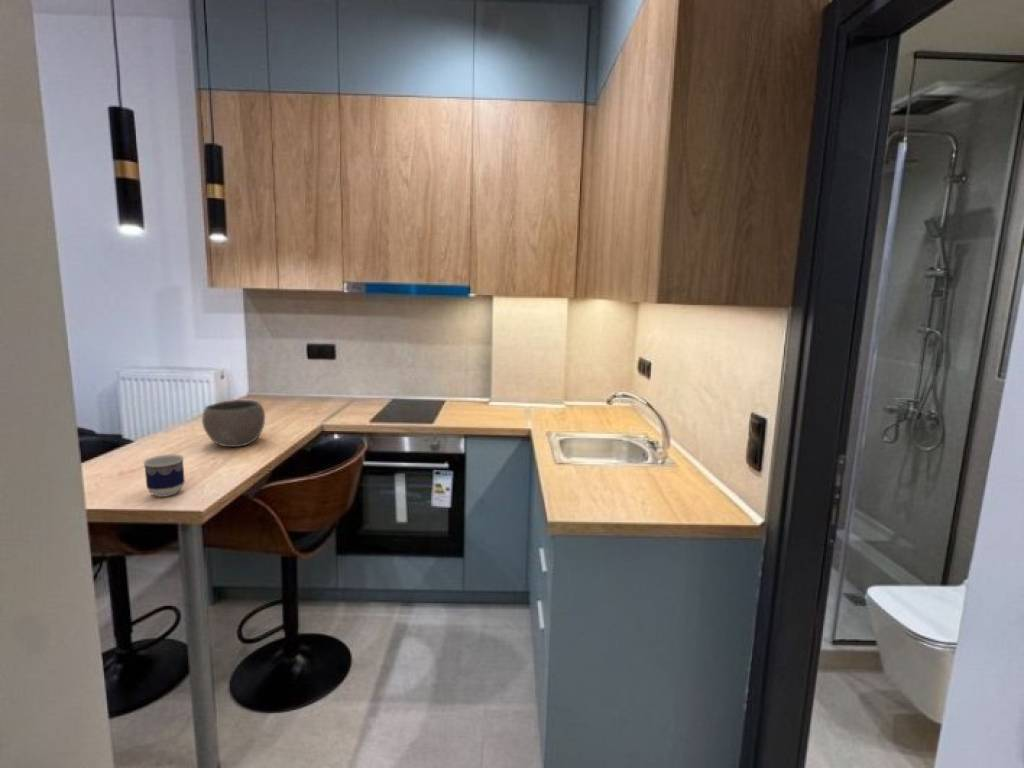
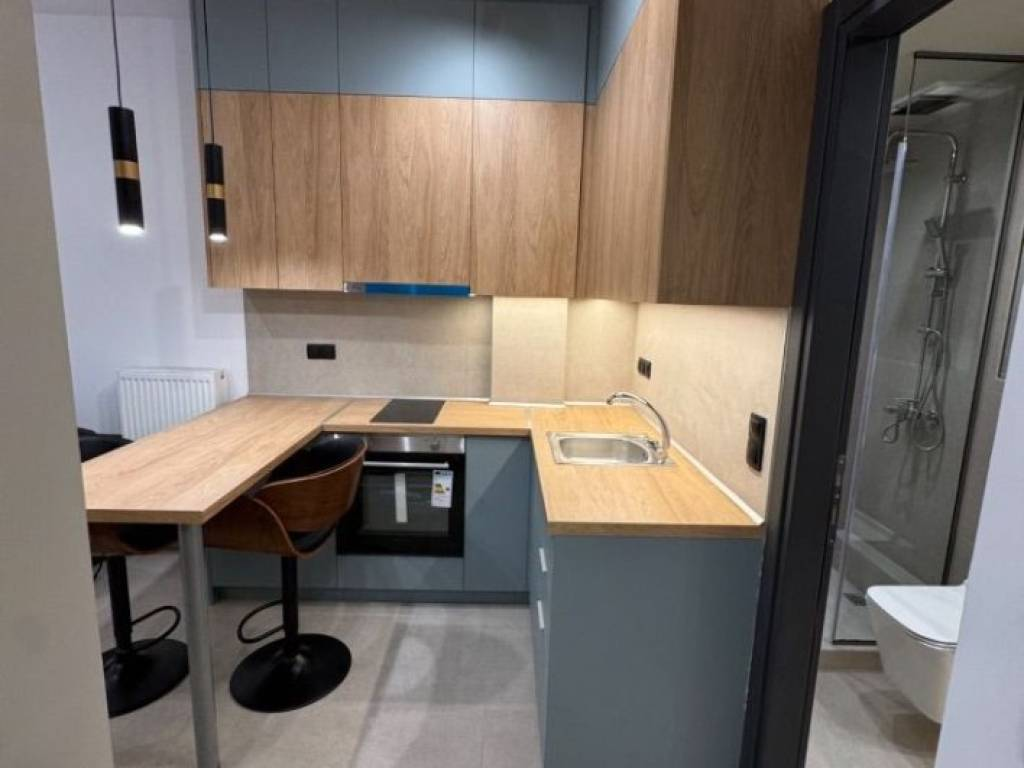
- bowl [201,399,266,448]
- cup [142,453,186,498]
